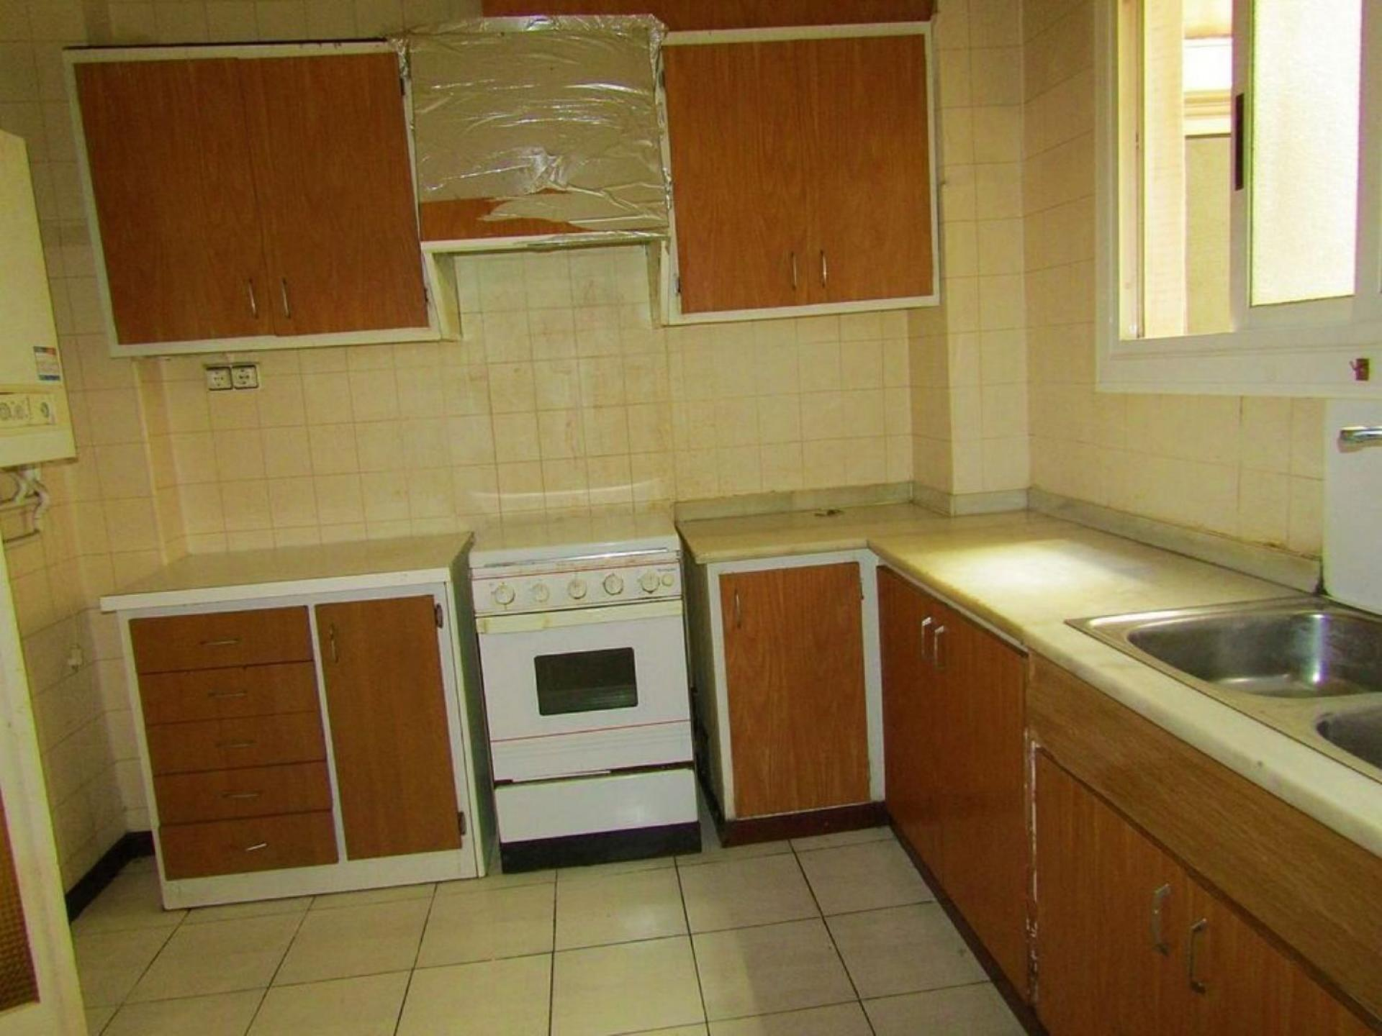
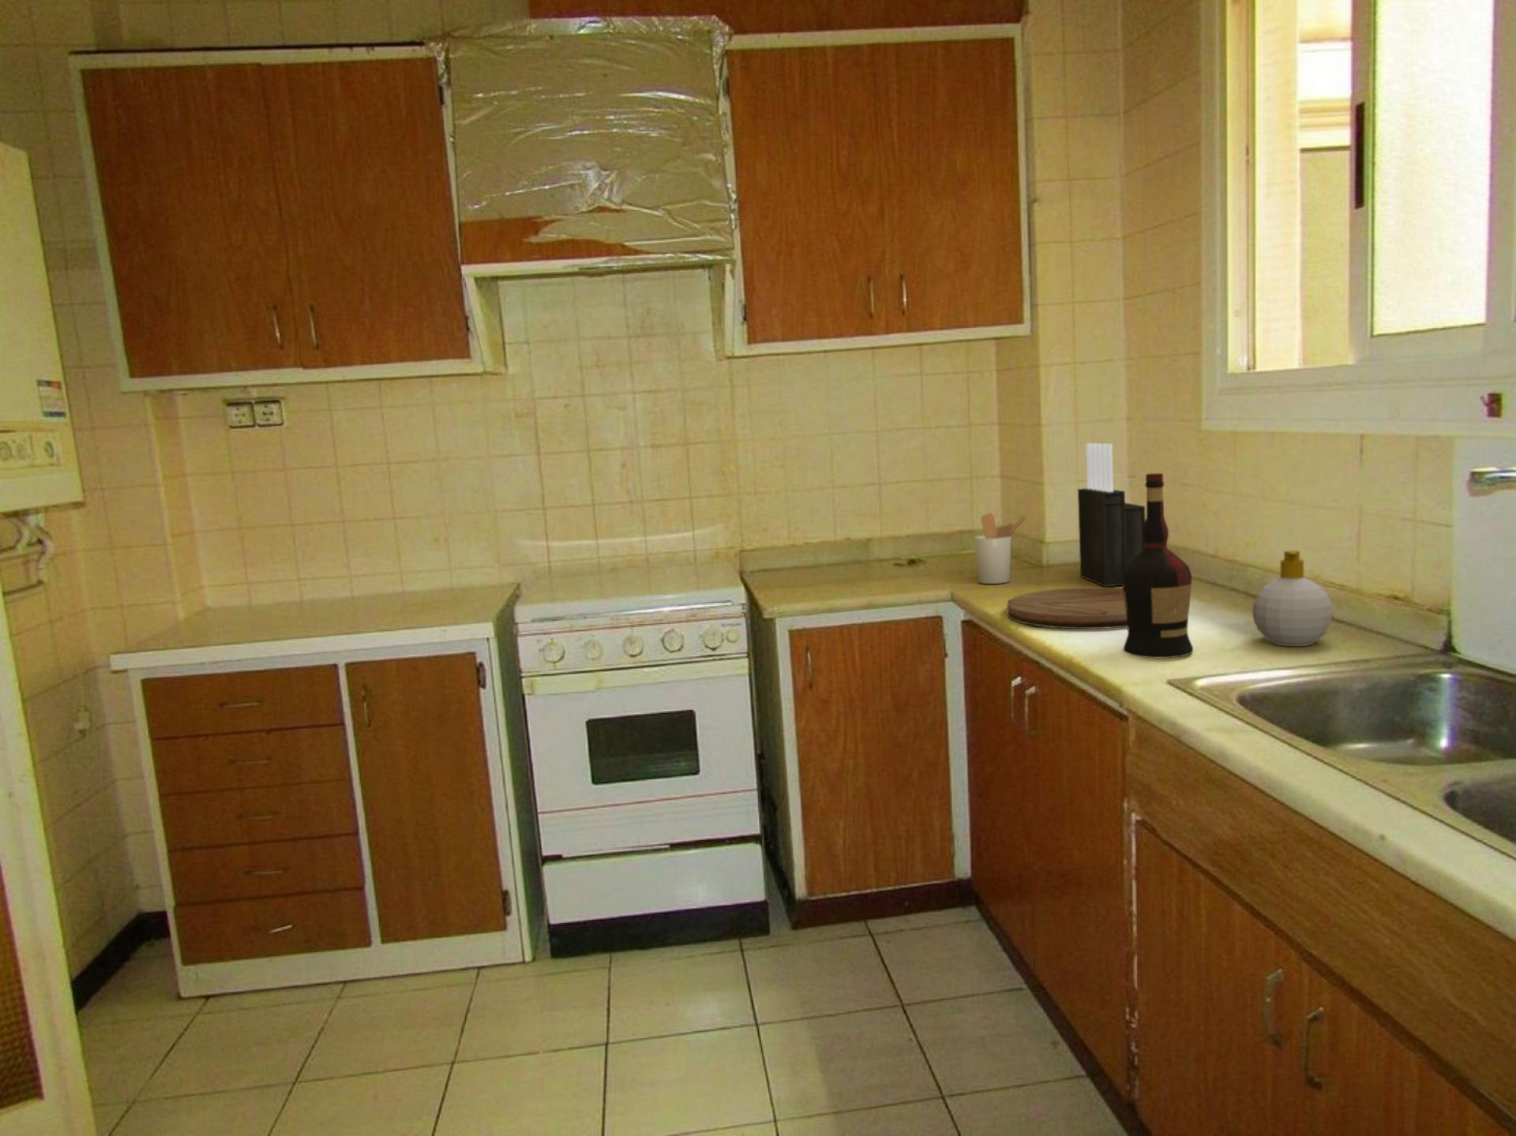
+ soap bottle [1251,550,1333,647]
+ cutting board [1006,586,1128,630]
+ knife block [1077,443,1146,587]
+ liquor [1122,473,1194,659]
+ utensil holder [974,512,1028,585]
